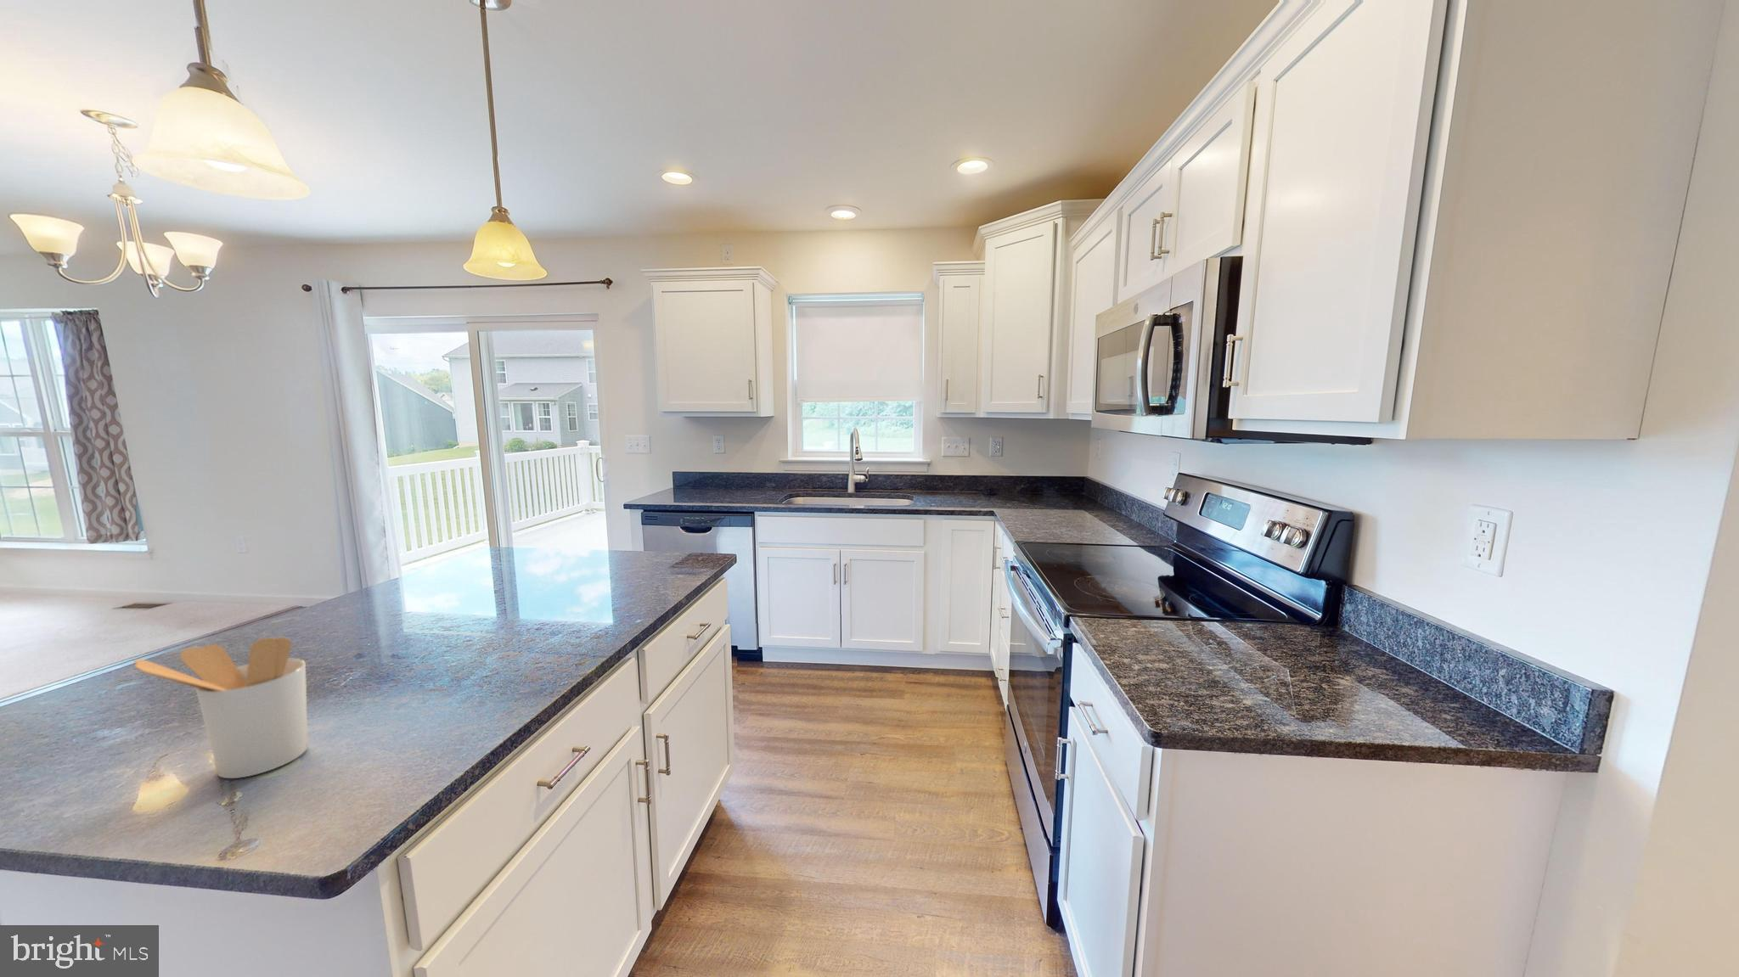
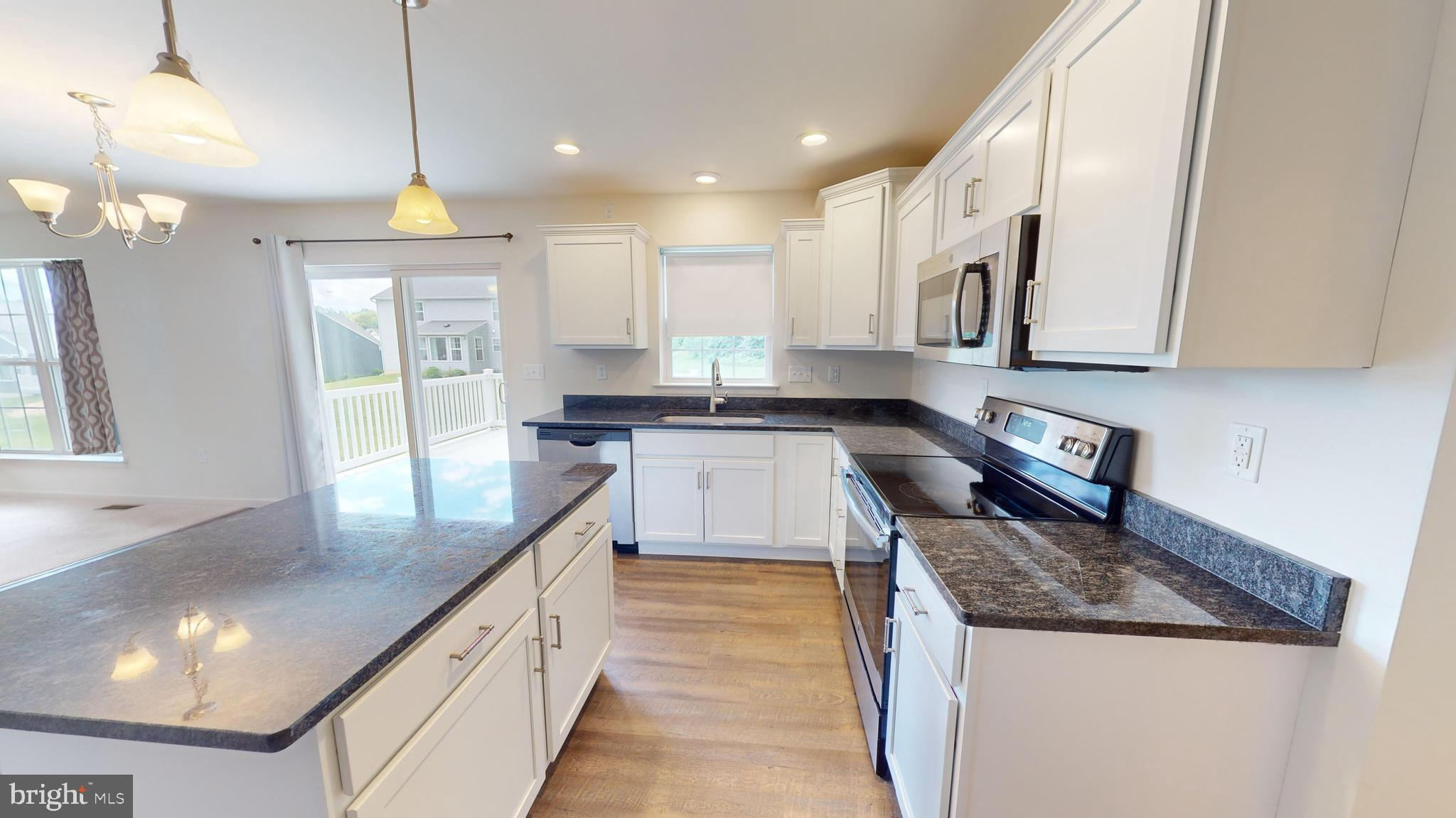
- utensil holder [134,637,308,779]
